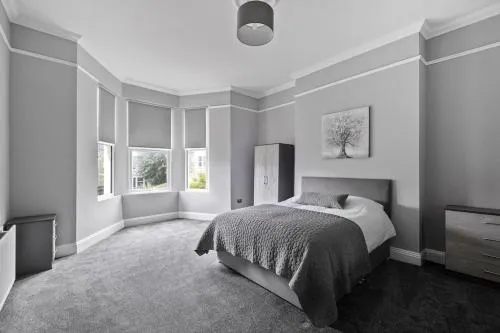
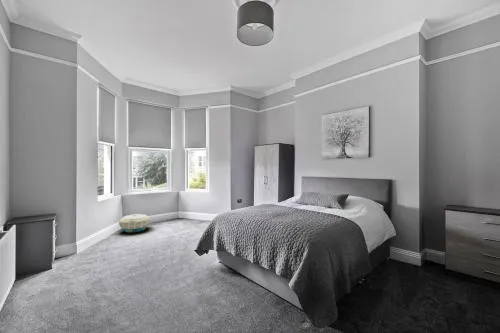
+ basket [118,213,151,233]
